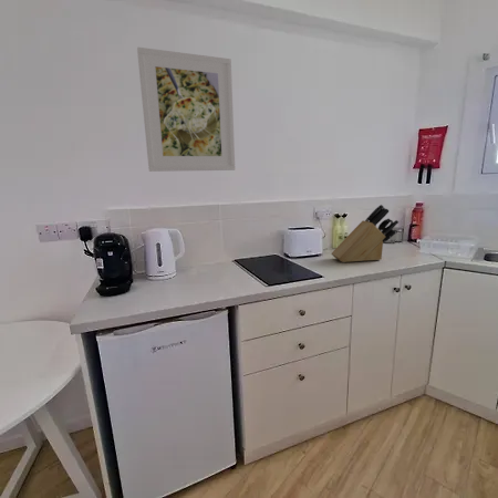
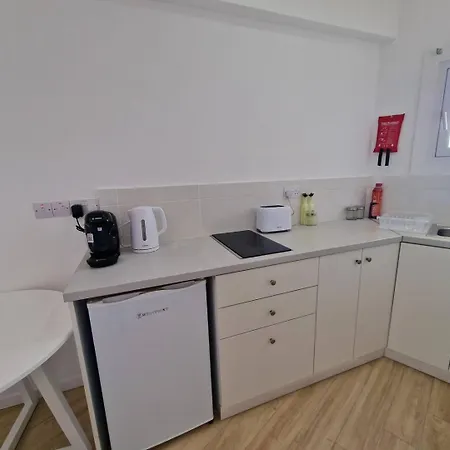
- knife block [331,204,400,263]
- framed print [136,46,236,173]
